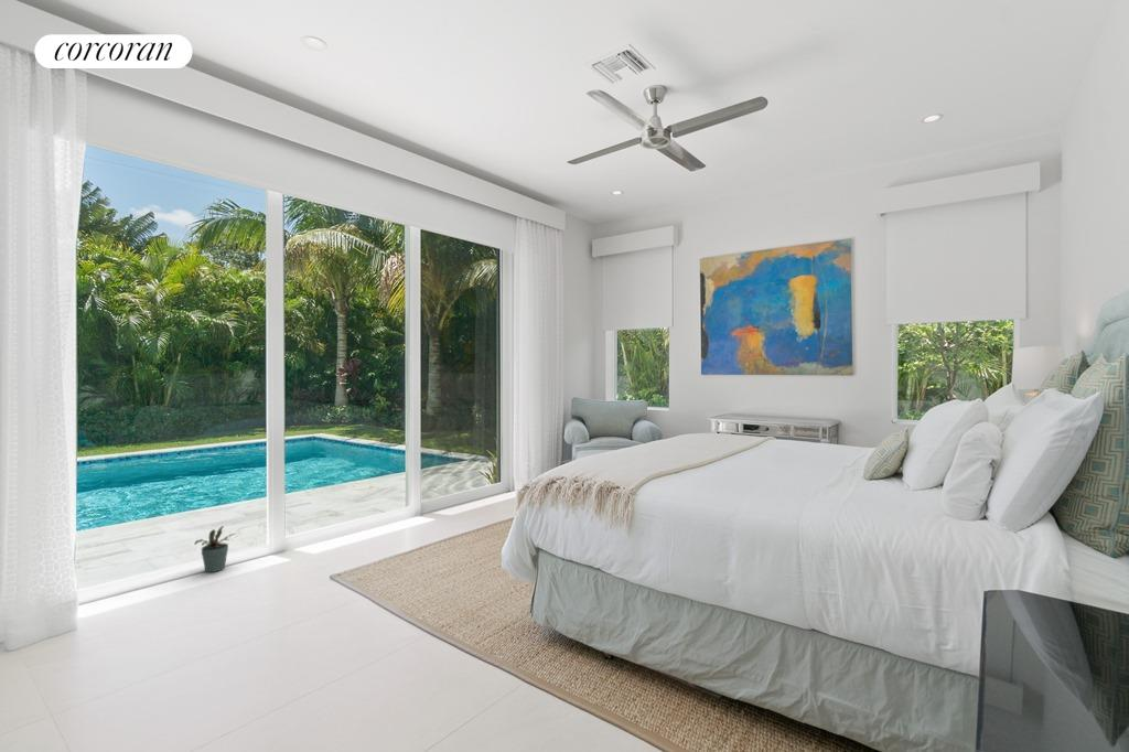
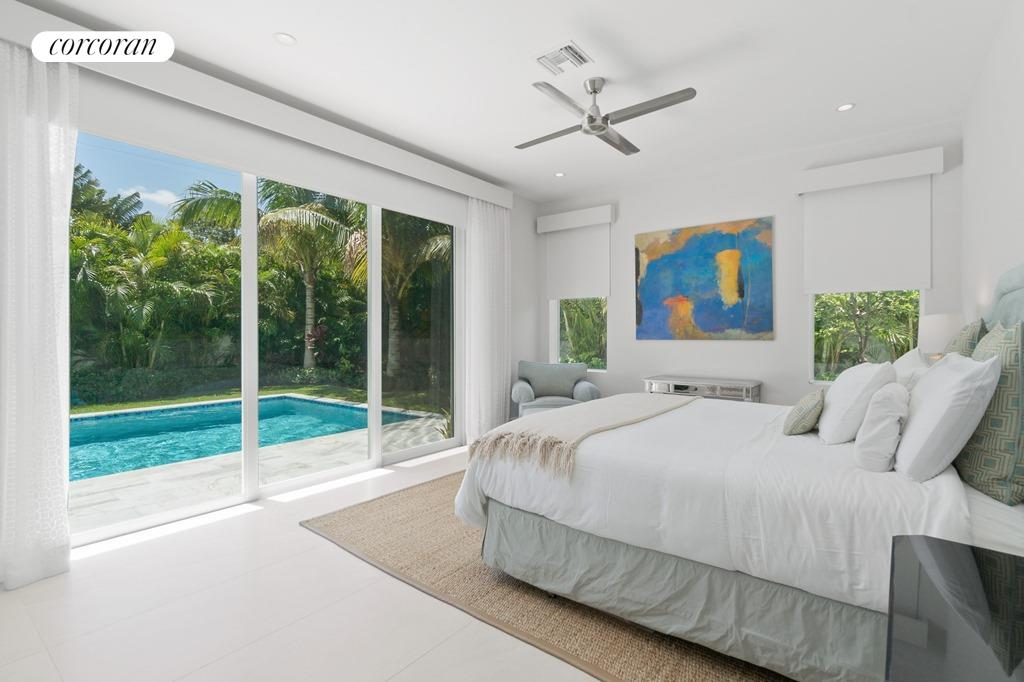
- potted plant [193,525,235,573]
